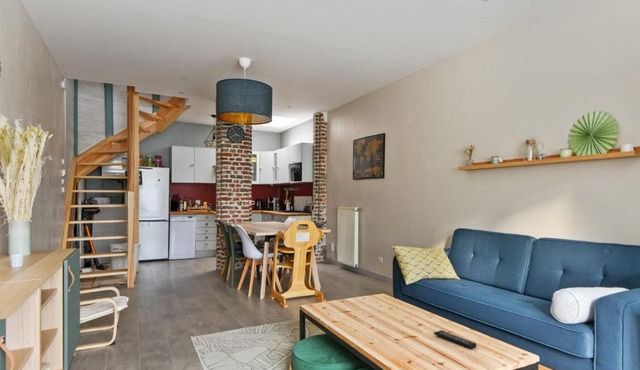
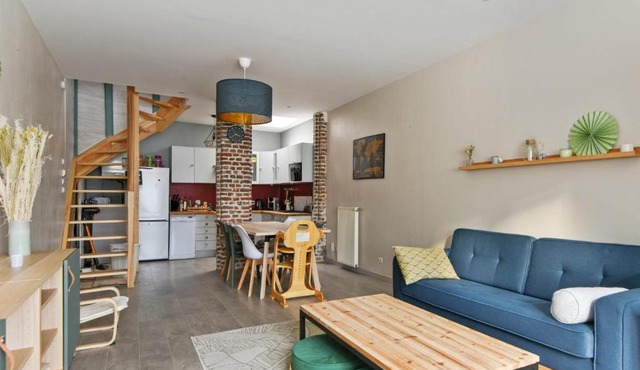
- remote control [433,329,477,350]
